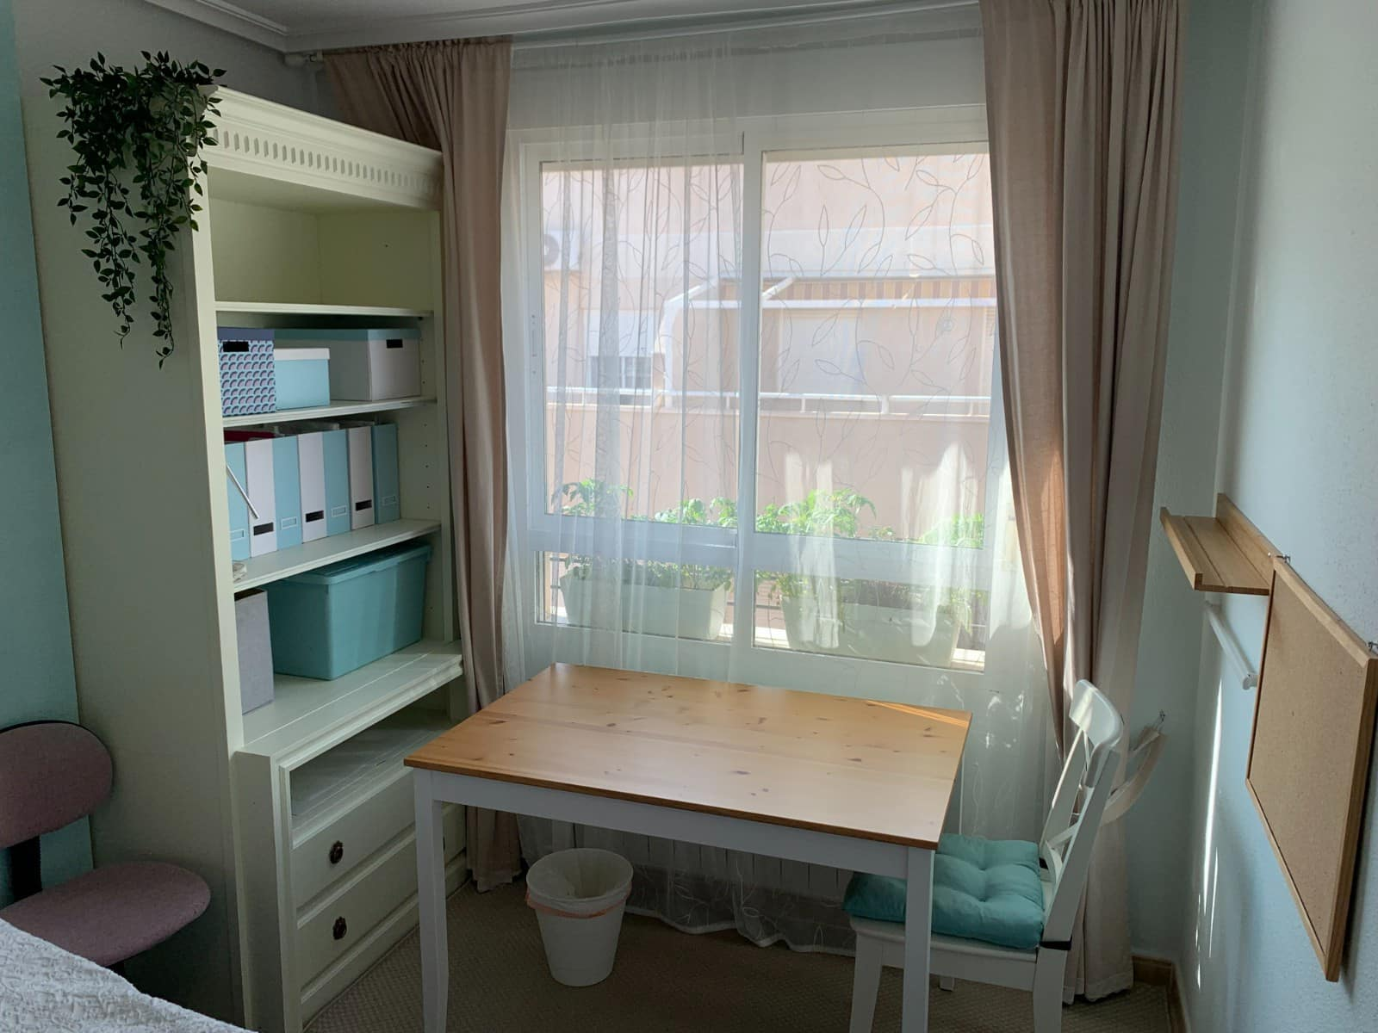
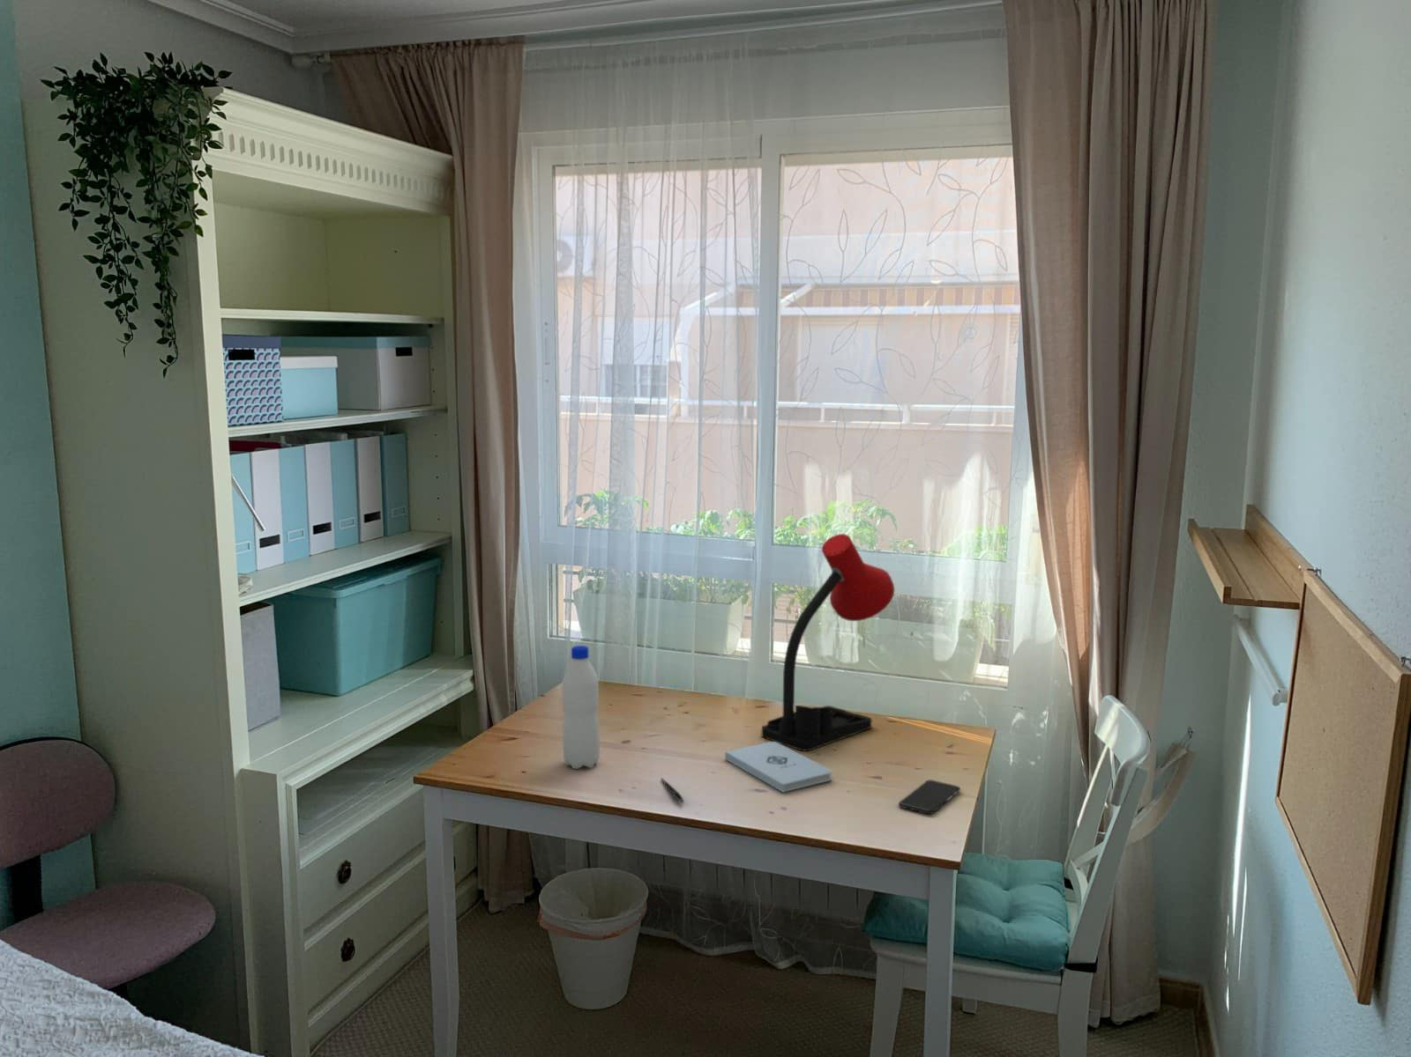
+ desk lamp [761,533,895,752]
+ smartphone [898,778,961,815]
+ pen [661,777,684,804]
+ water bottle [562,645,601,769]
+ notepad [724,741,832,793]
